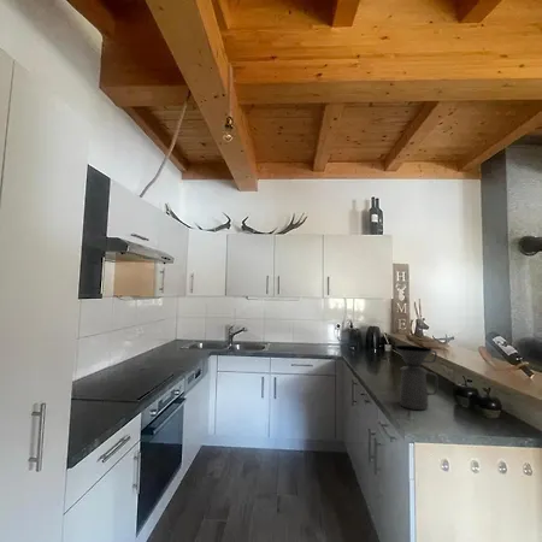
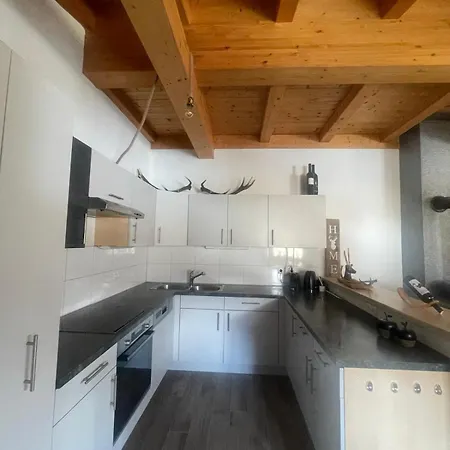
- coffee maker [394,344,440,411]
